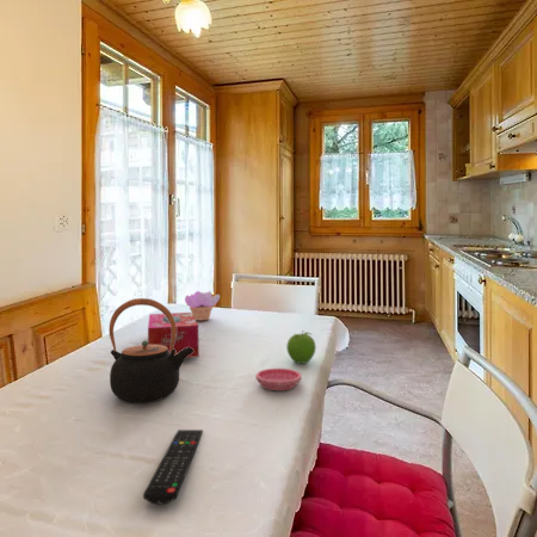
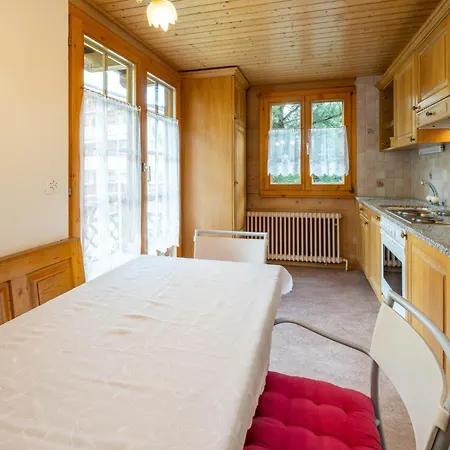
- fruit [285,331,317,365]
- remote control [142,428,204,506]
- succulent plant [184,290,221,321]
- saucer [254,368,302,391]
- teapot [107,297,193,405]
- tissue box [147,311,200,359]
